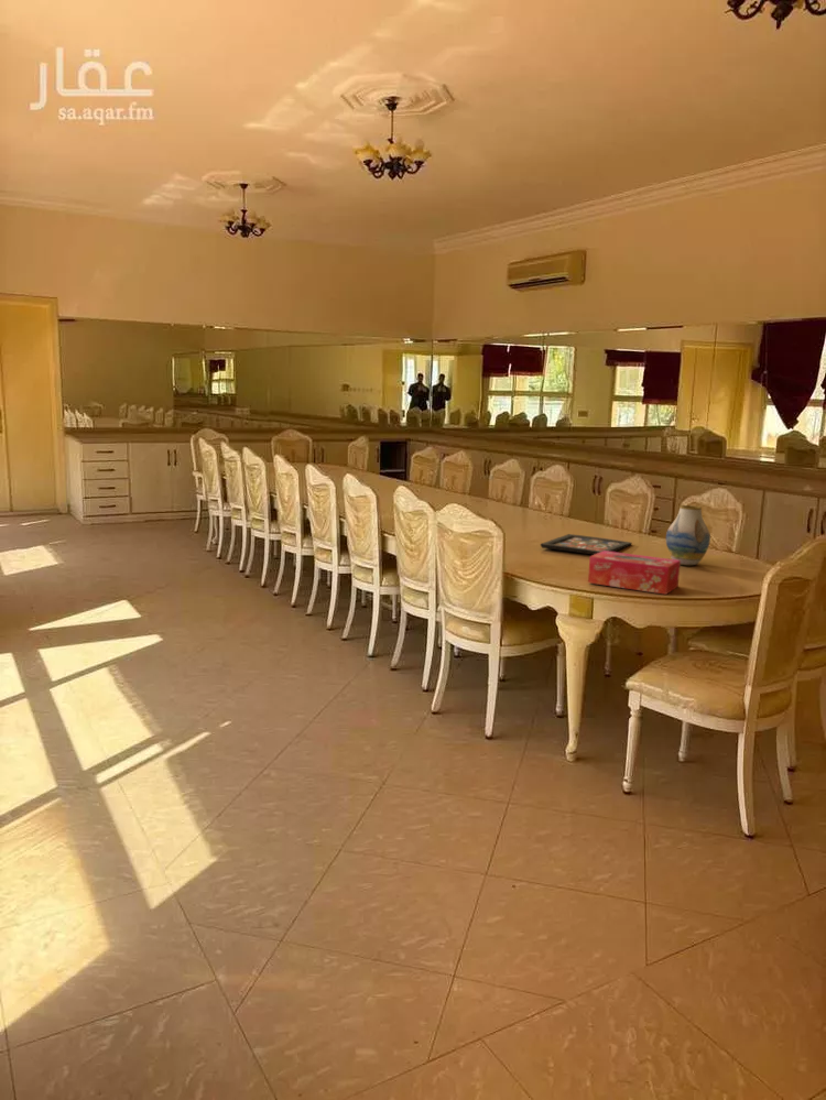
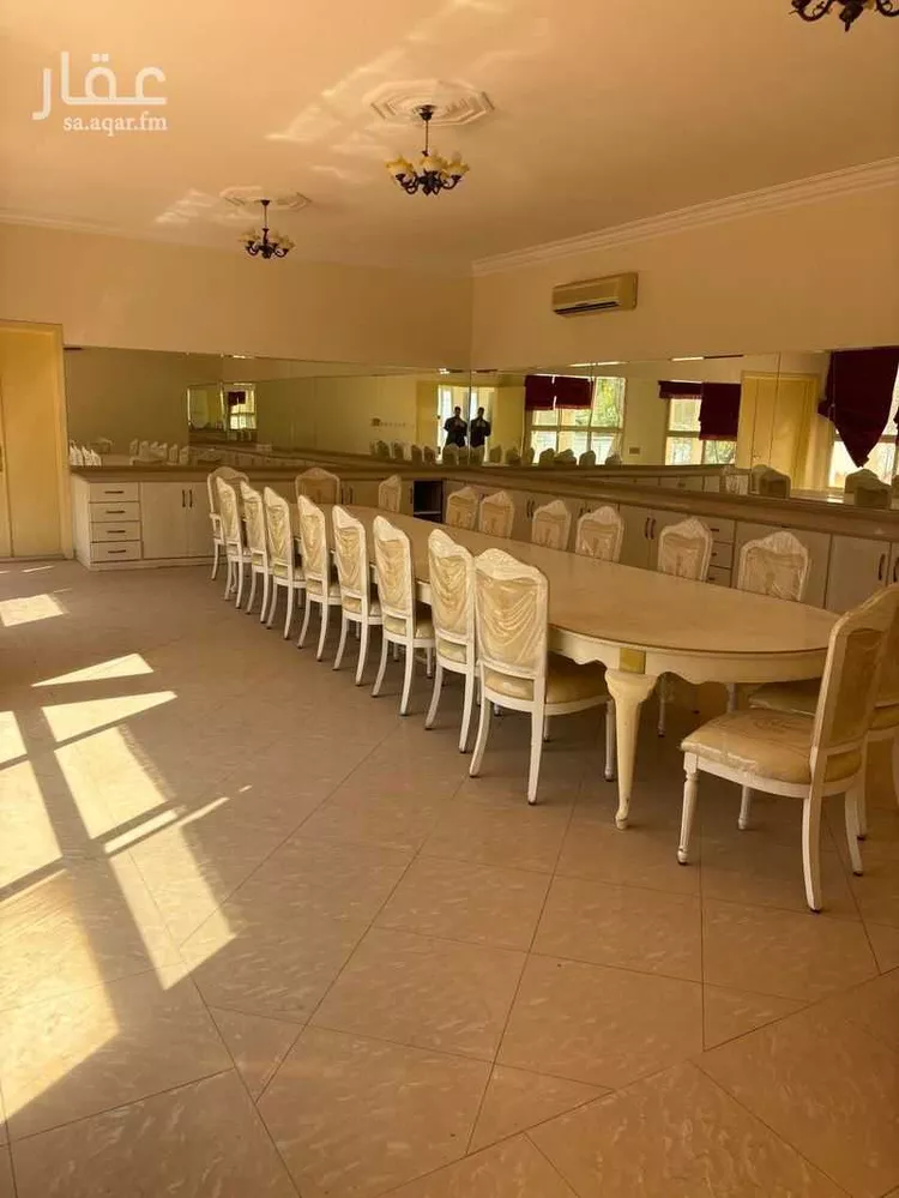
- decorative tray [540,533,633,555]
- vase [665,504,711,566]
- tissue box [587,551,681,596]
